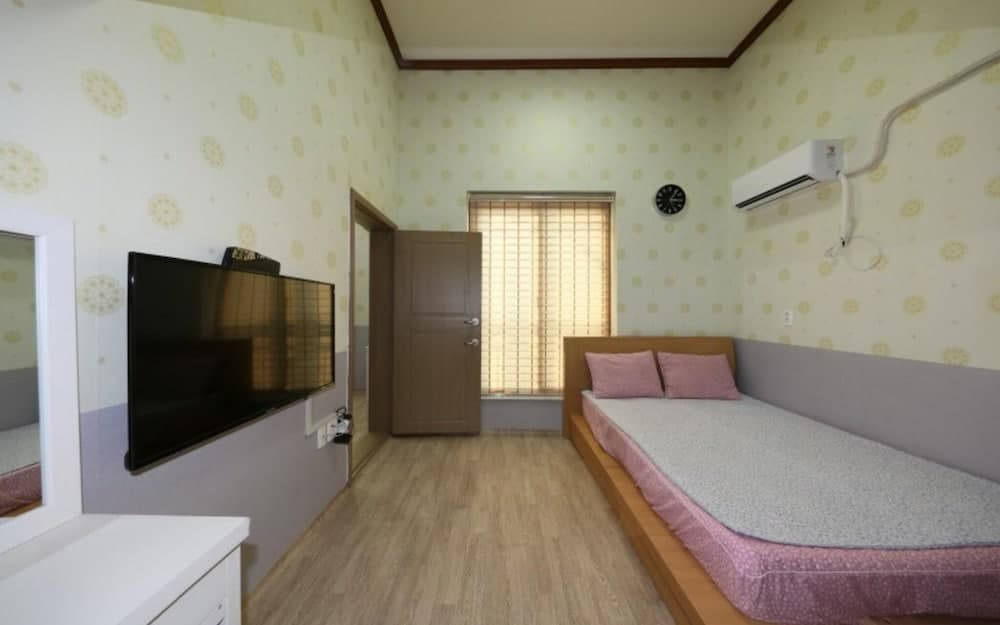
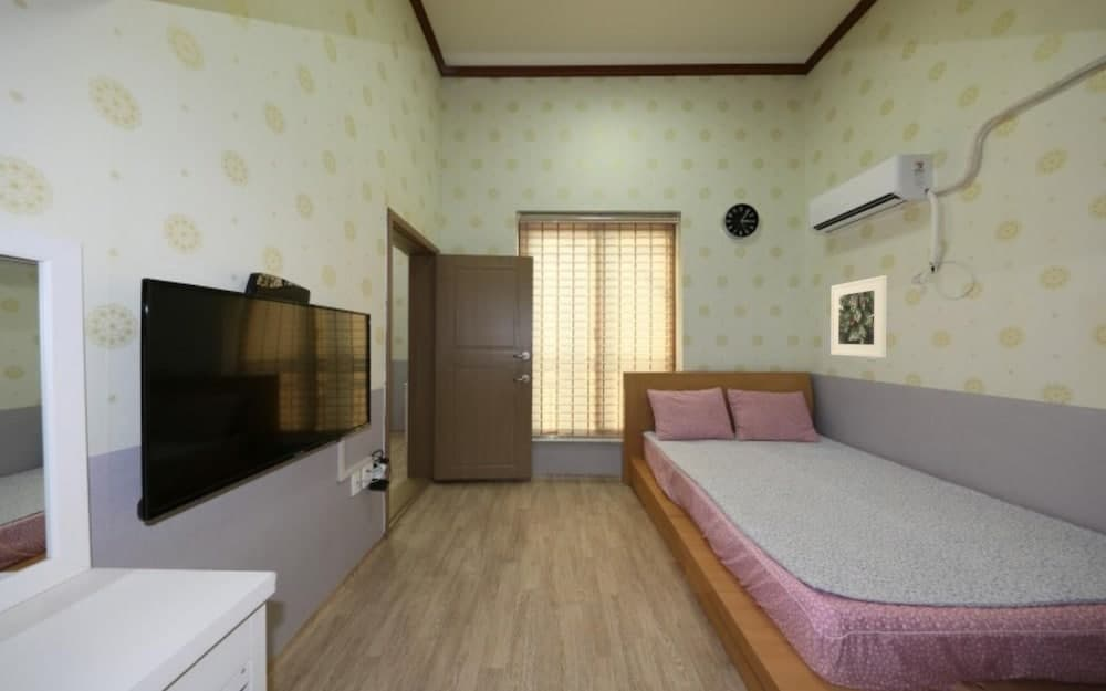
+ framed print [830,274,888,358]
